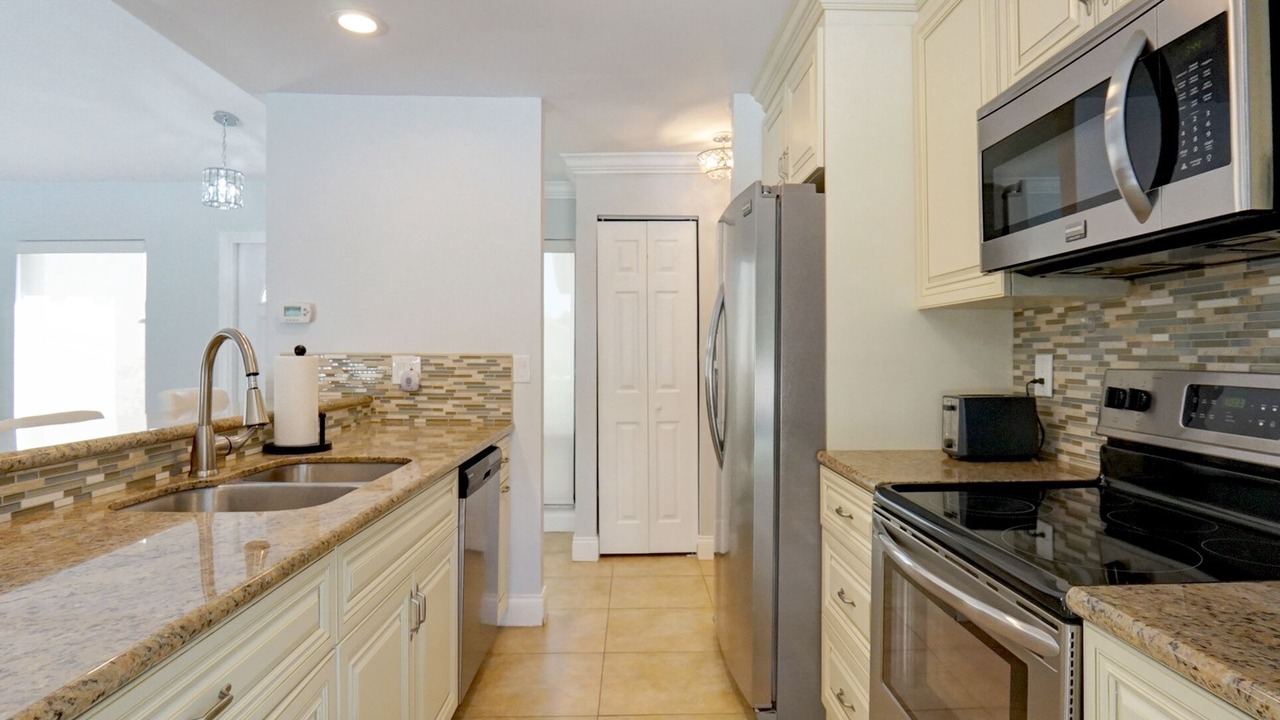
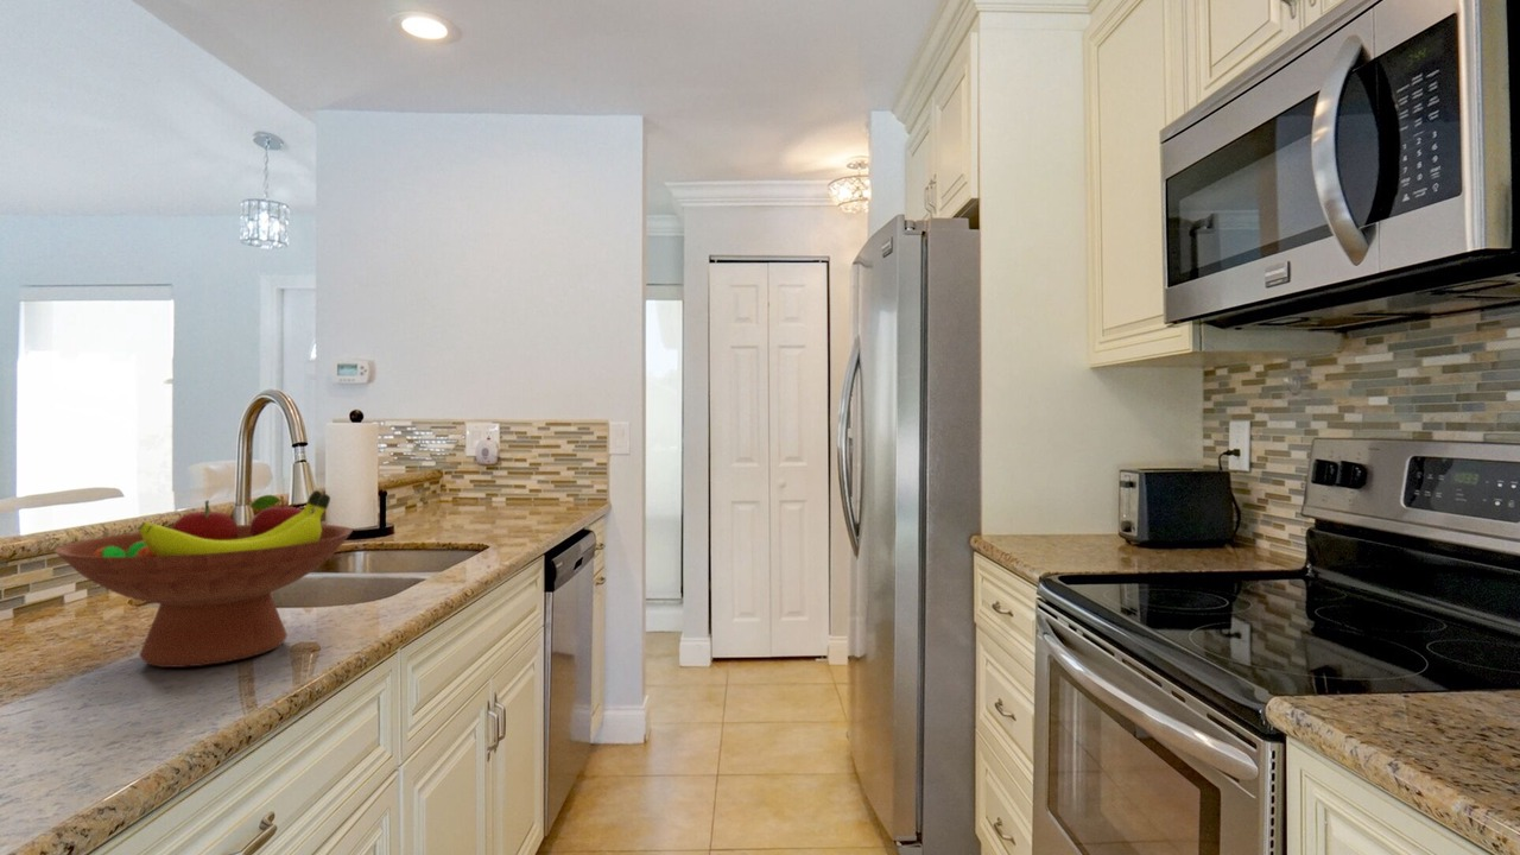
+ fruit bowl [53,489,354,669]
